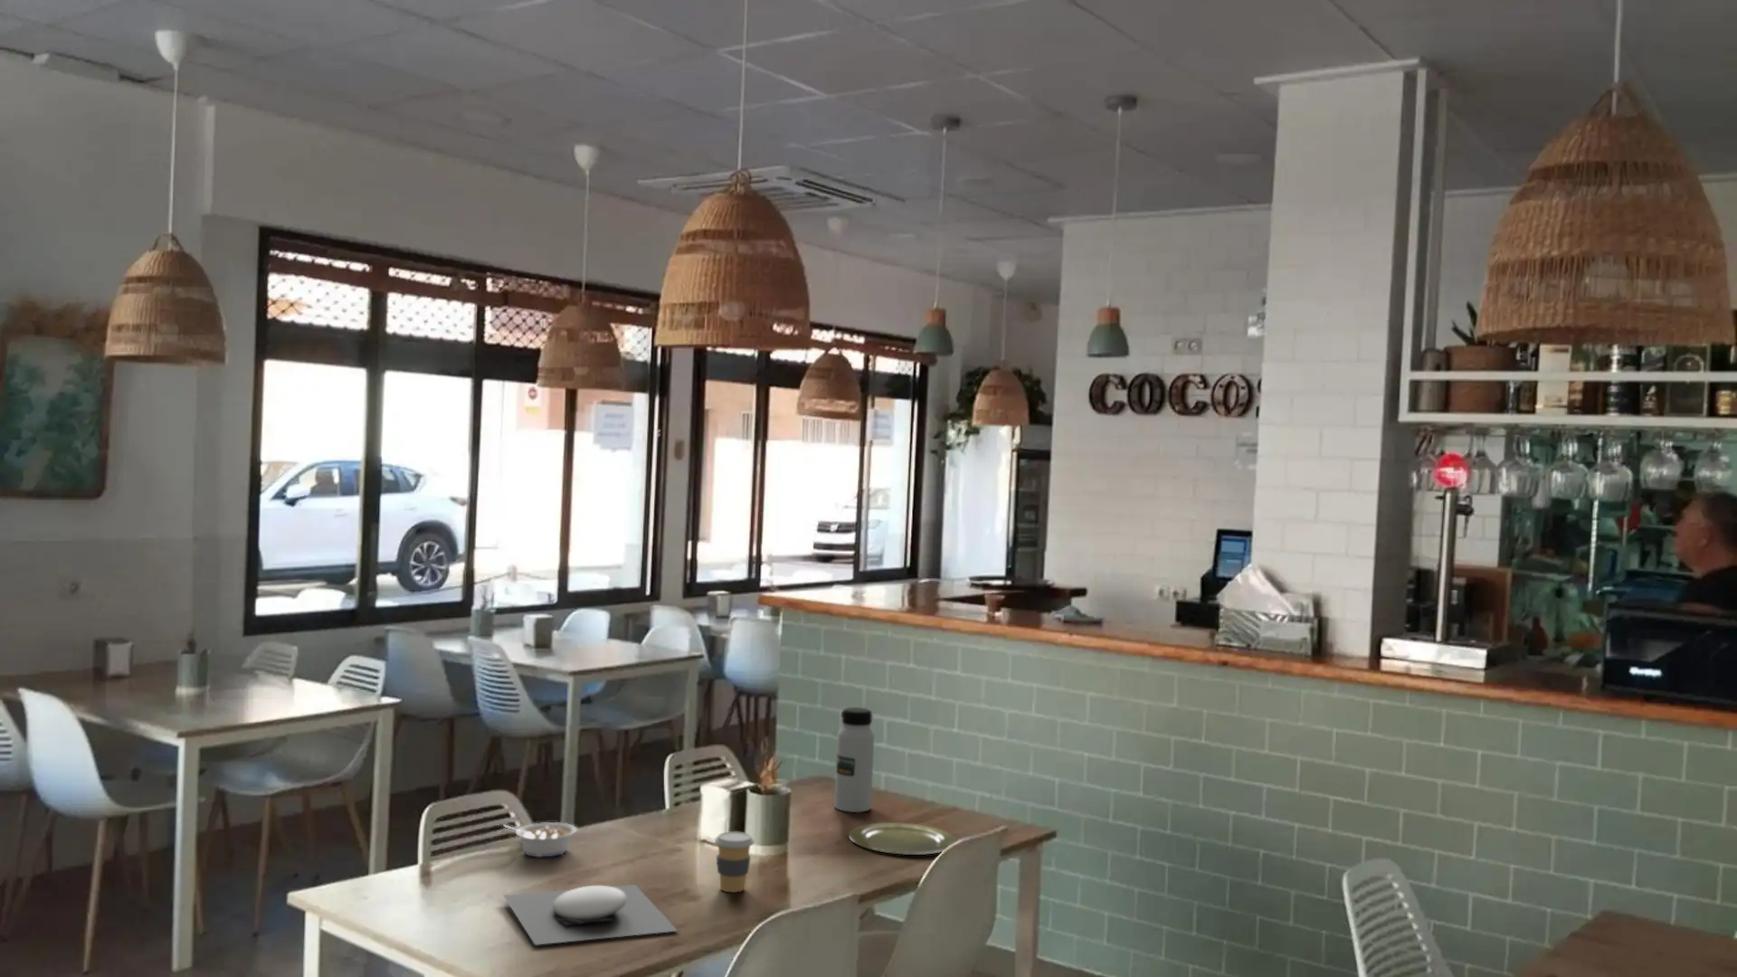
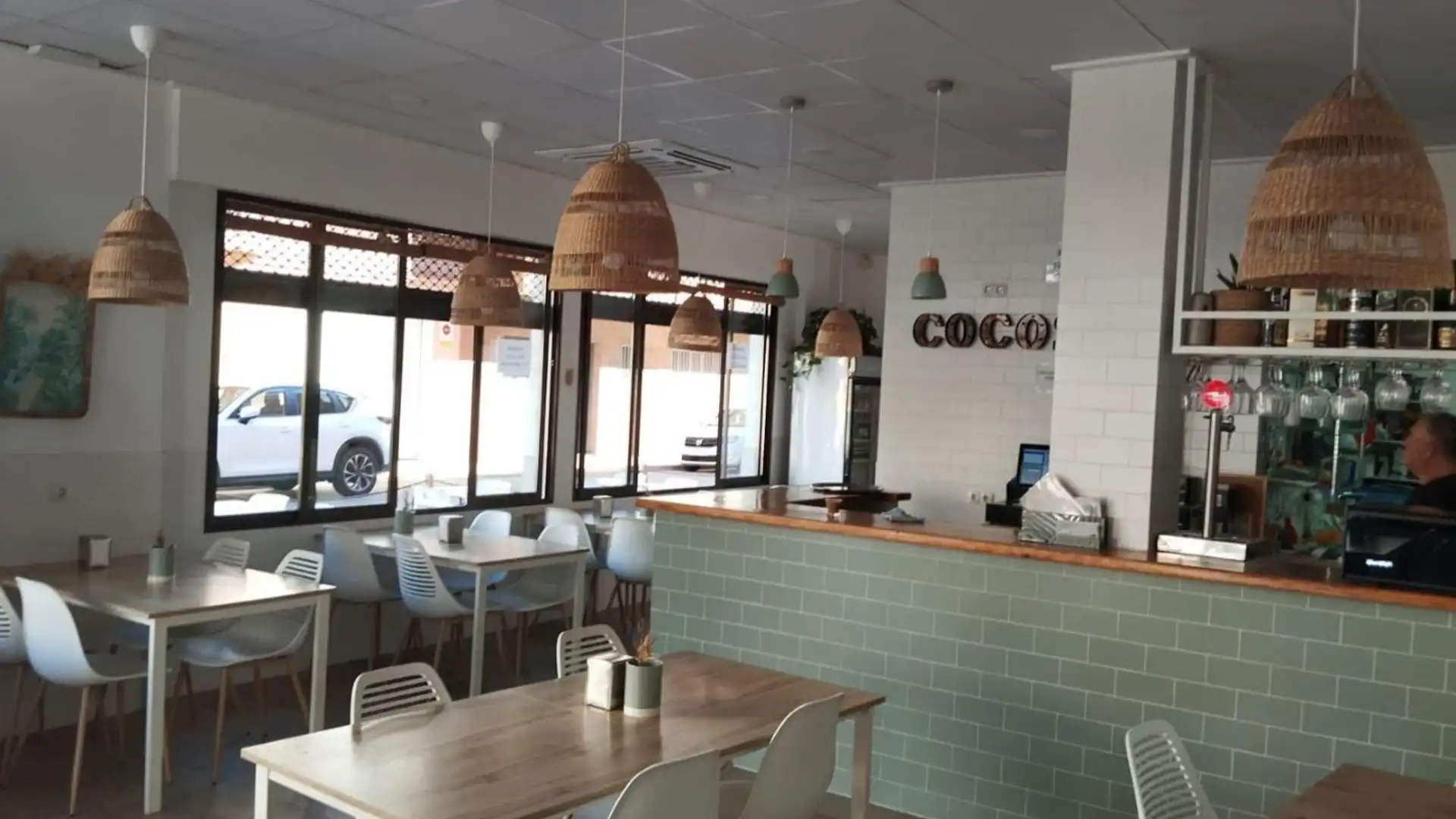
- plate [848,822,958,855]
- coffee cup [713,830,755,892]
- water bottle [834,706,874,814]
- legume [502,822,579,858]
- plate [502,884,680,946]
